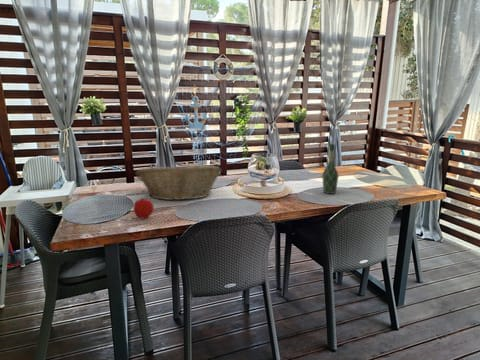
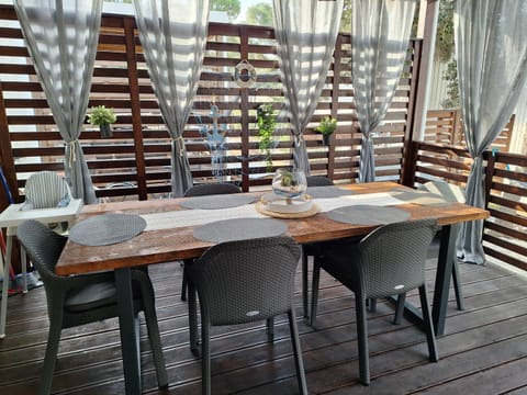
- wine bottle [321,143,339,195]
- fruit basket [134,163,222,201]
- fruit [132,197,155,220]
